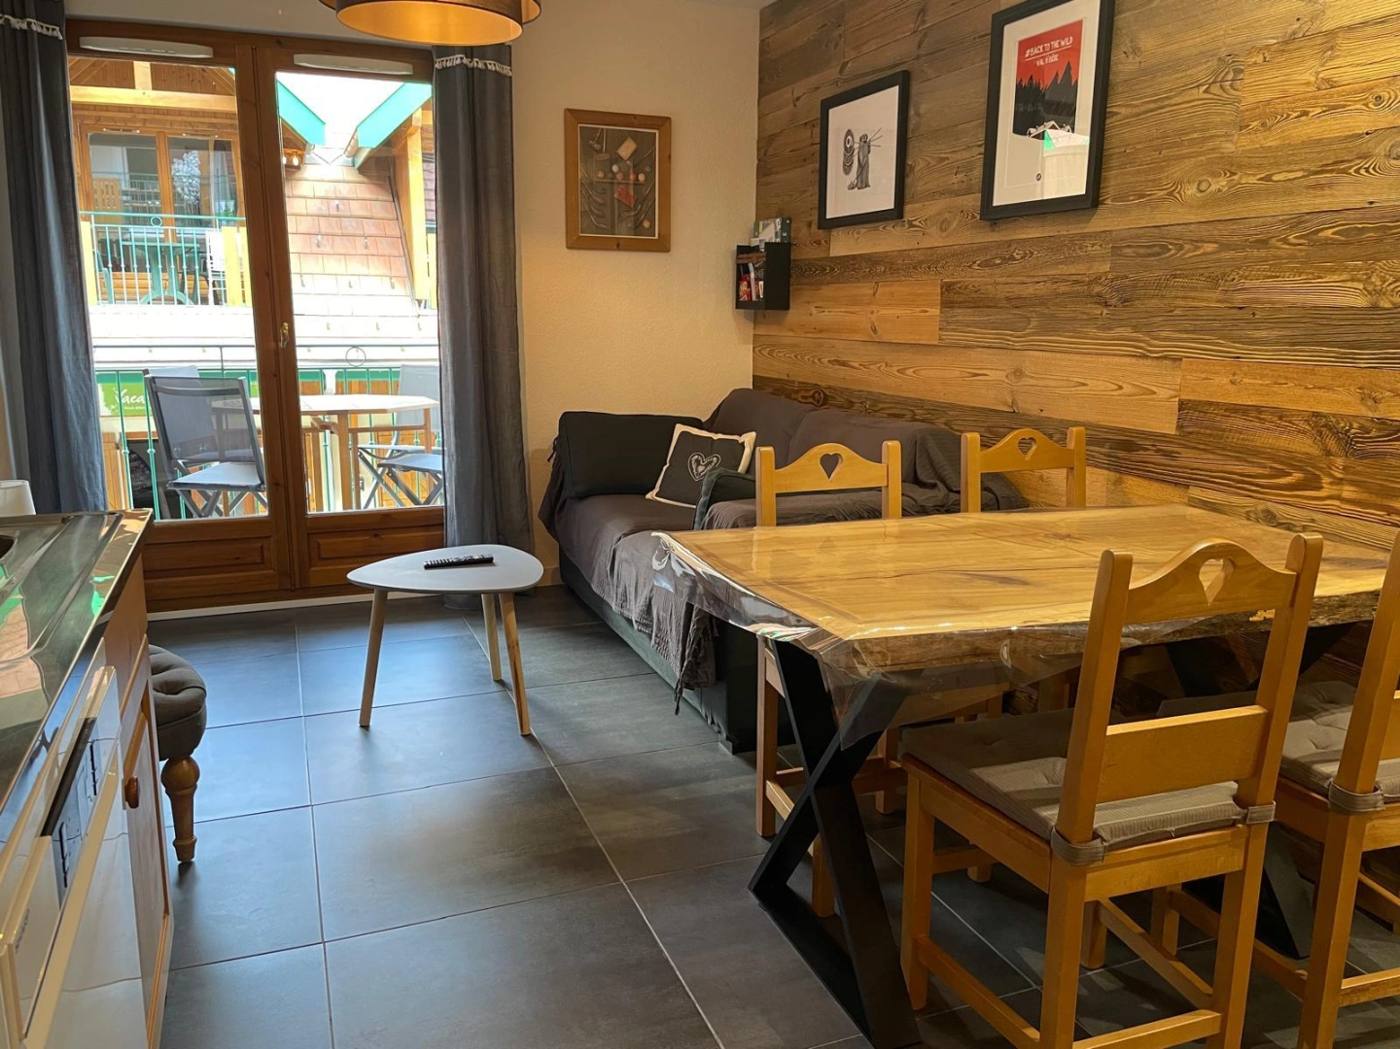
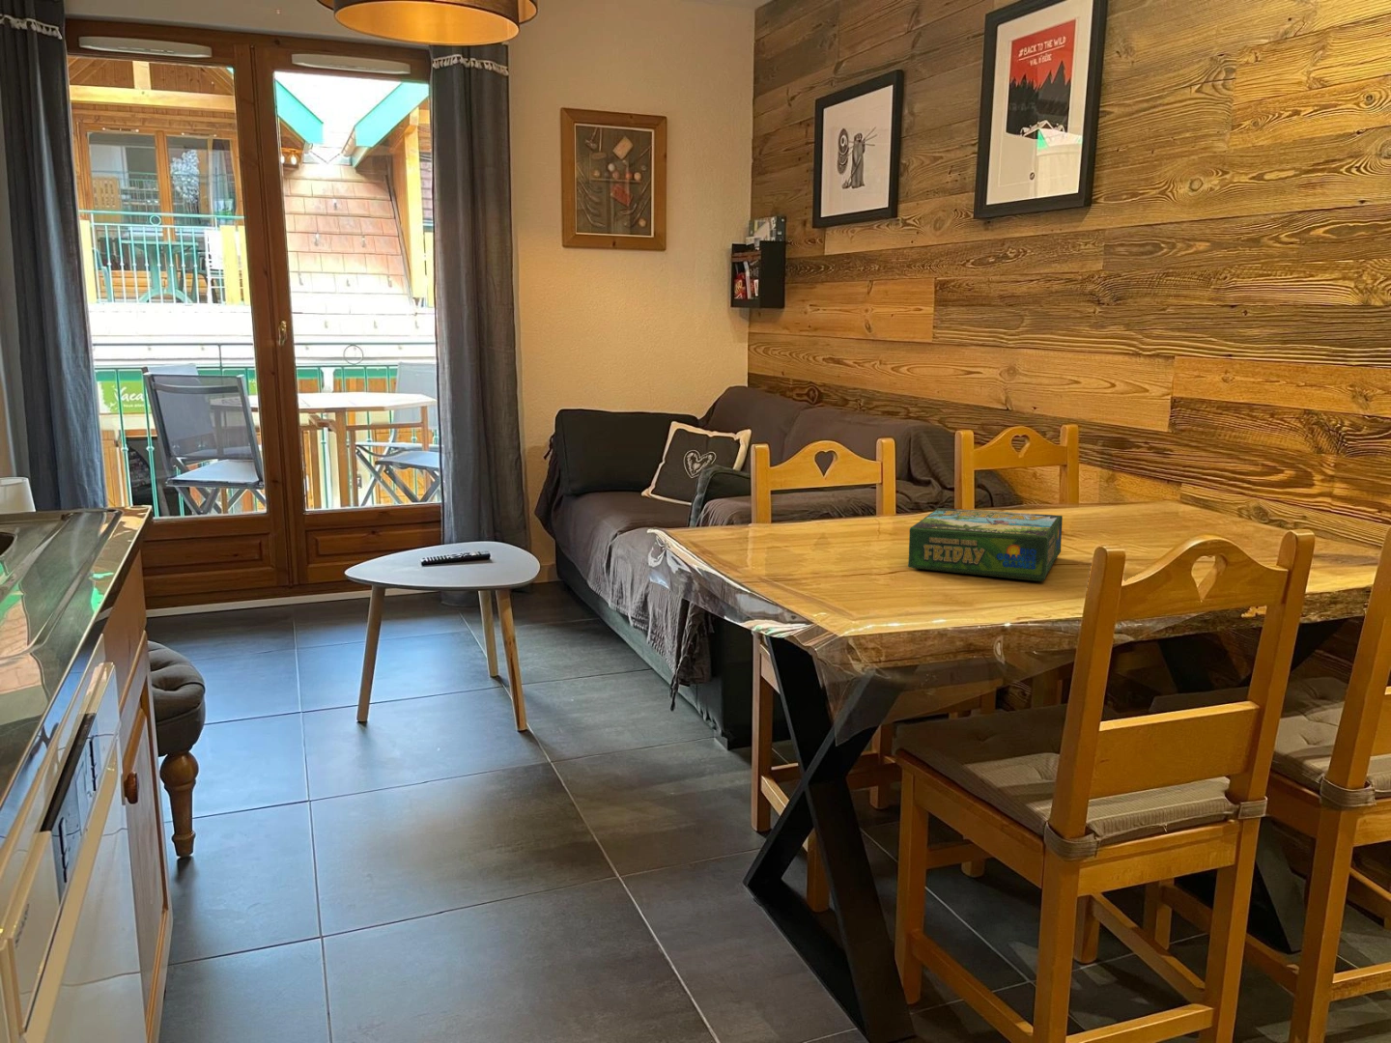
+ board game [907,507,1064,583]
